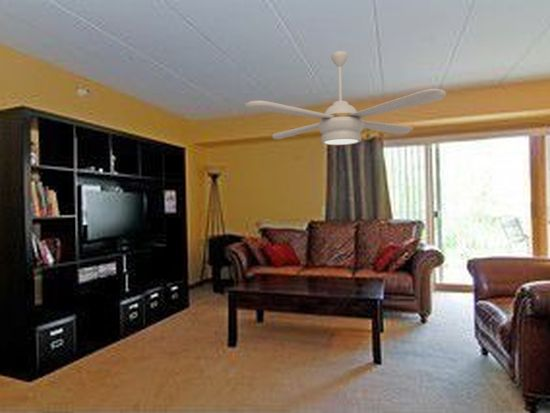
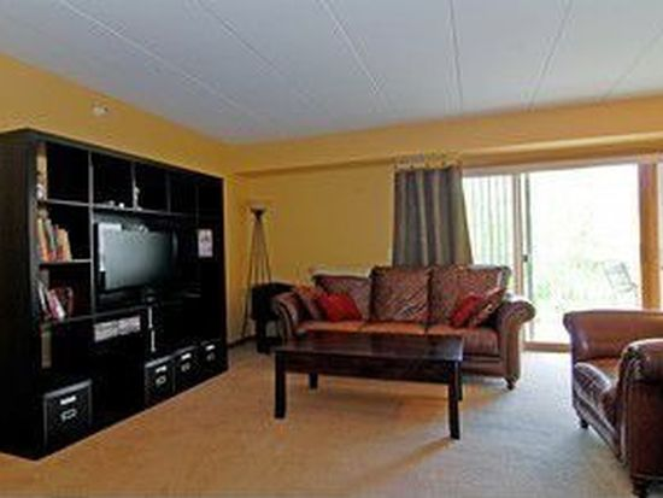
- ceiling fan [244,50,447,146]
